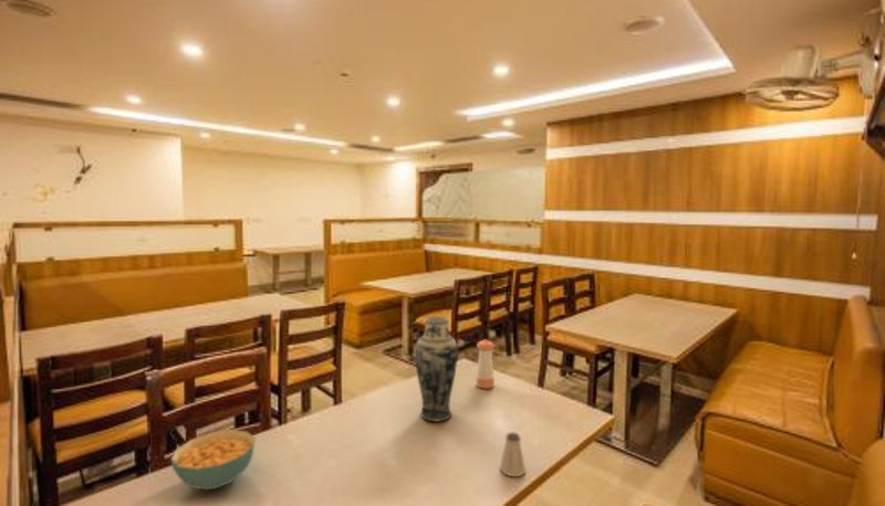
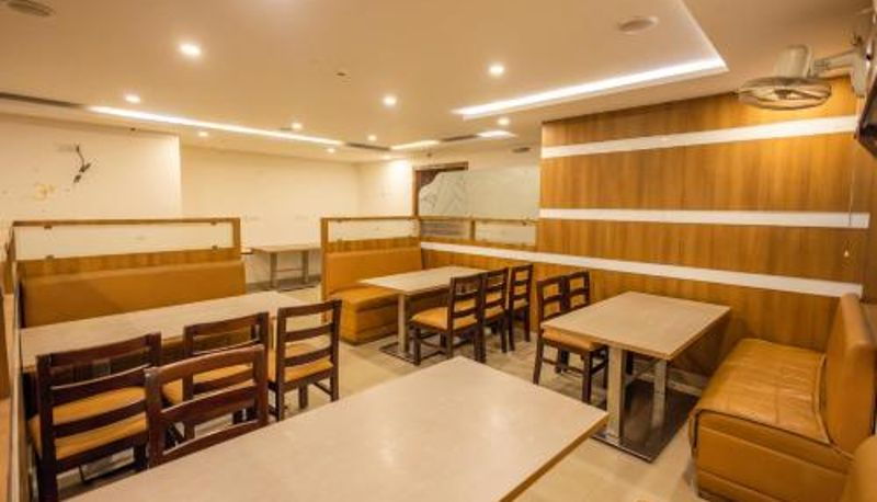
- cereal bowl [169,429,257,491]
- pepper shaker [476,338,496,390]
- saltshaker [499,431,527,477]
- vase [415,315,459,422]
